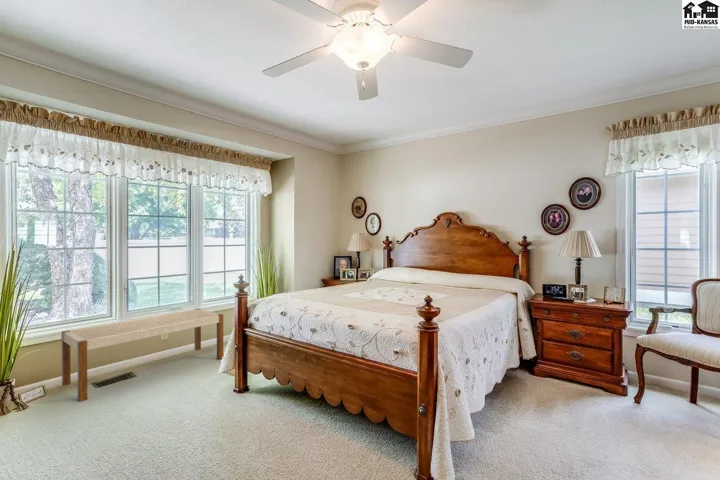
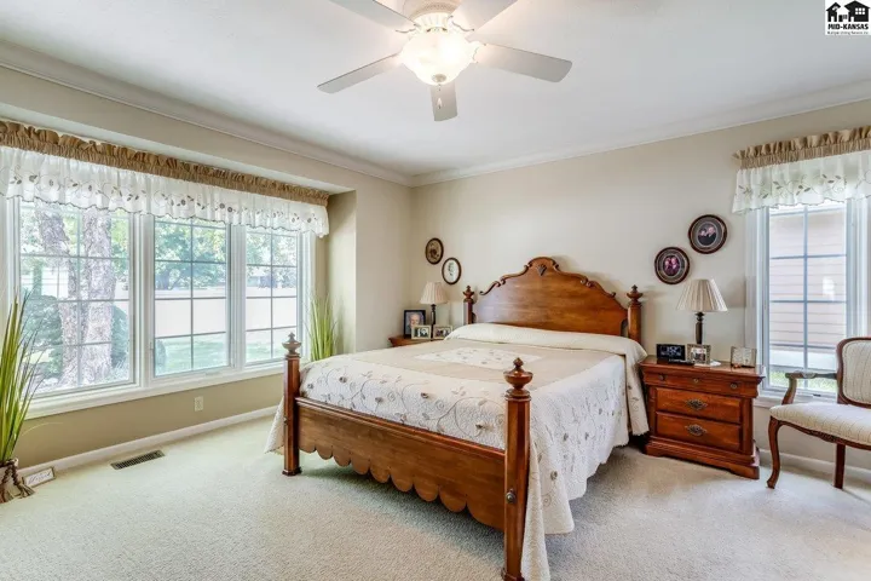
- bench [61,307,224,402]
